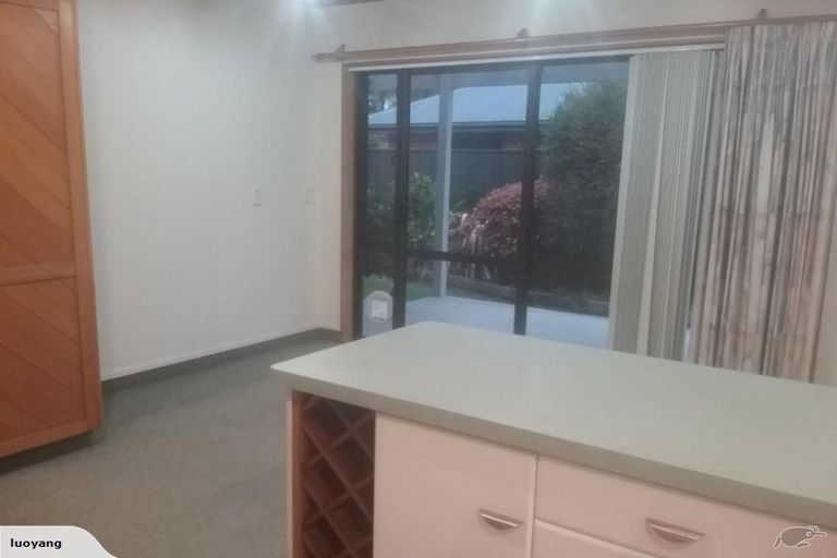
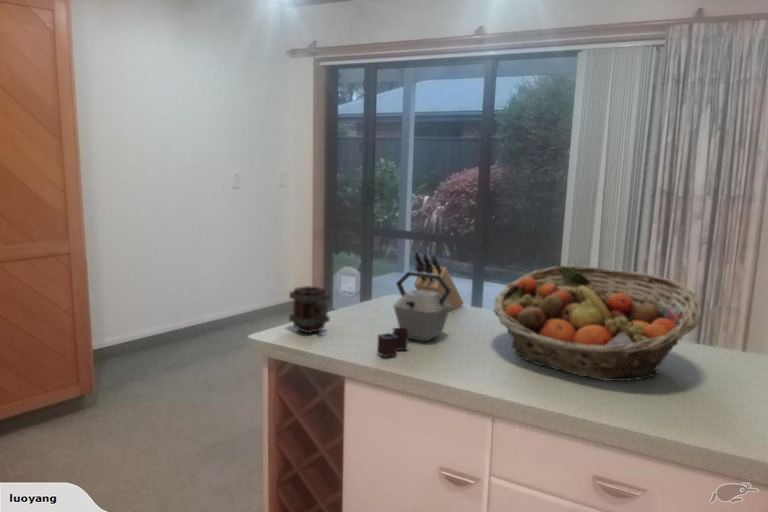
+ mug [288,285,331,334]
+ fruit basket [492,265,702,382]
+ kettle [376,270,452,358]
+ knife block [413,251,465,312]
